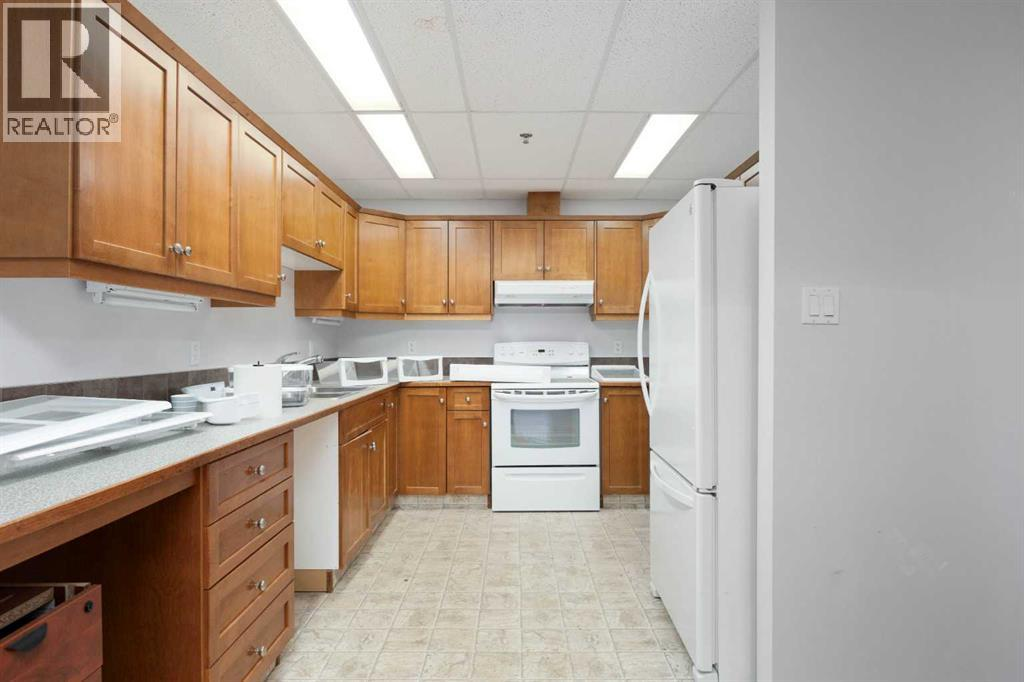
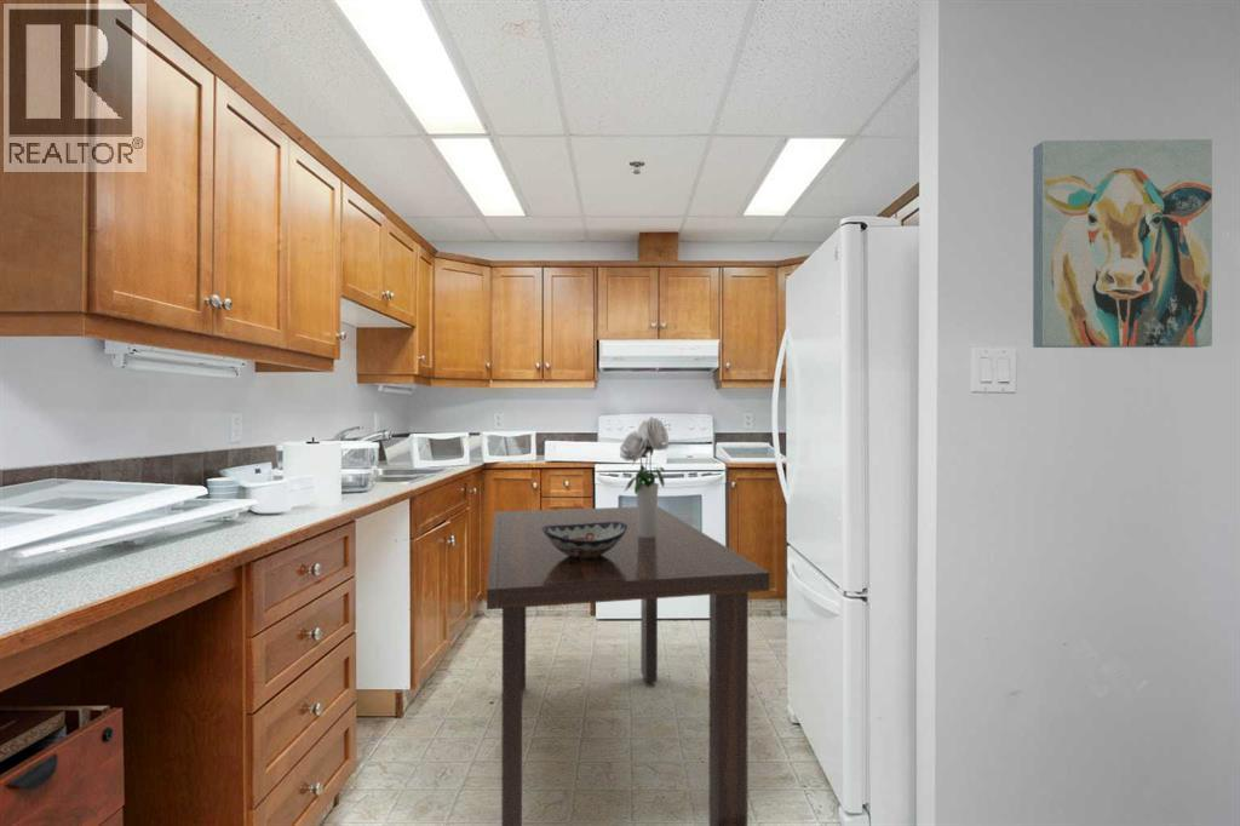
+ wall art [1032,138,1213,349]
+ dining table [486,505,771,826]
+ bouquet [619,415,671,538]
+ decorative bowl [542,522,627,558]
